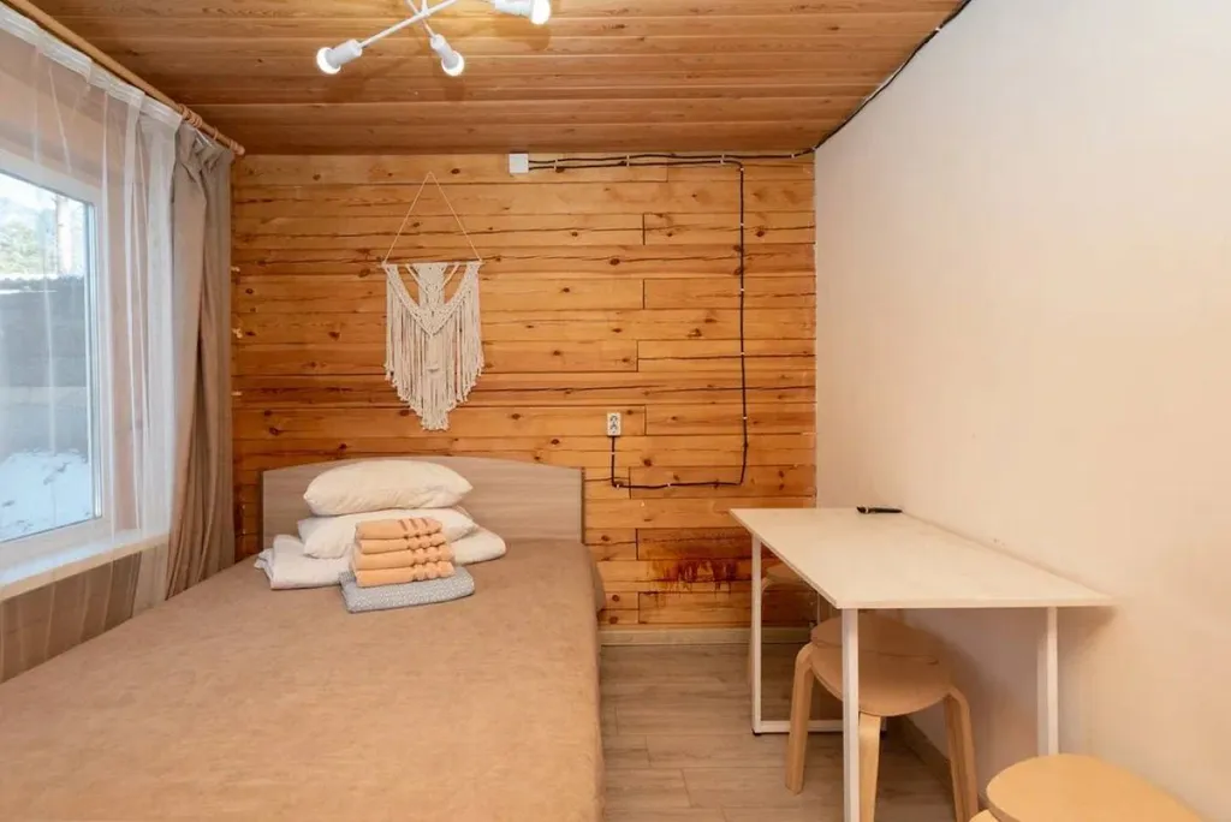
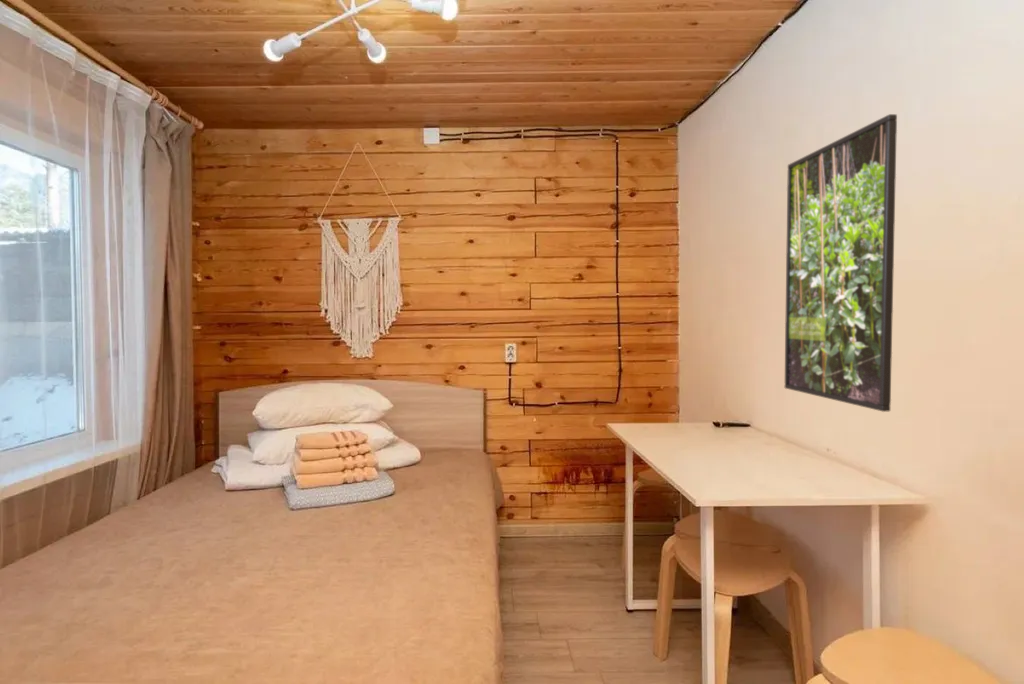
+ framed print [784,113,898,413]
